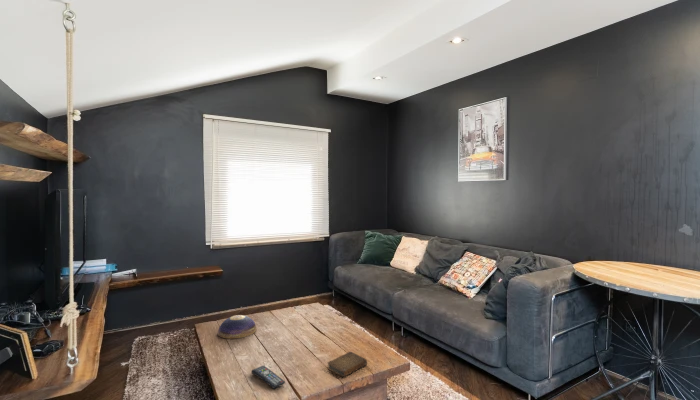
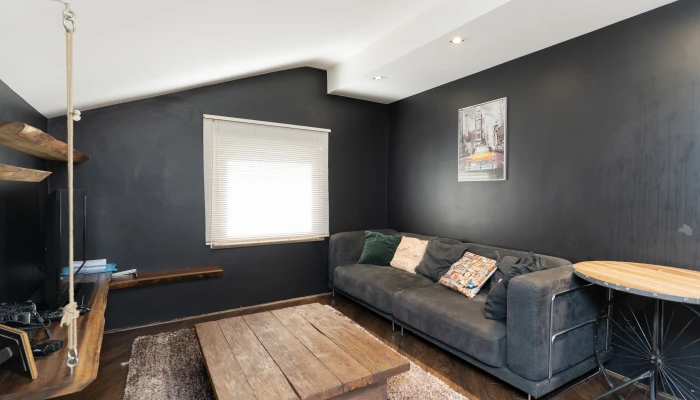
- remote control [250,365,286,390]
- decorative bowl [217,314,257,340]
- book [327,351,368,378]
